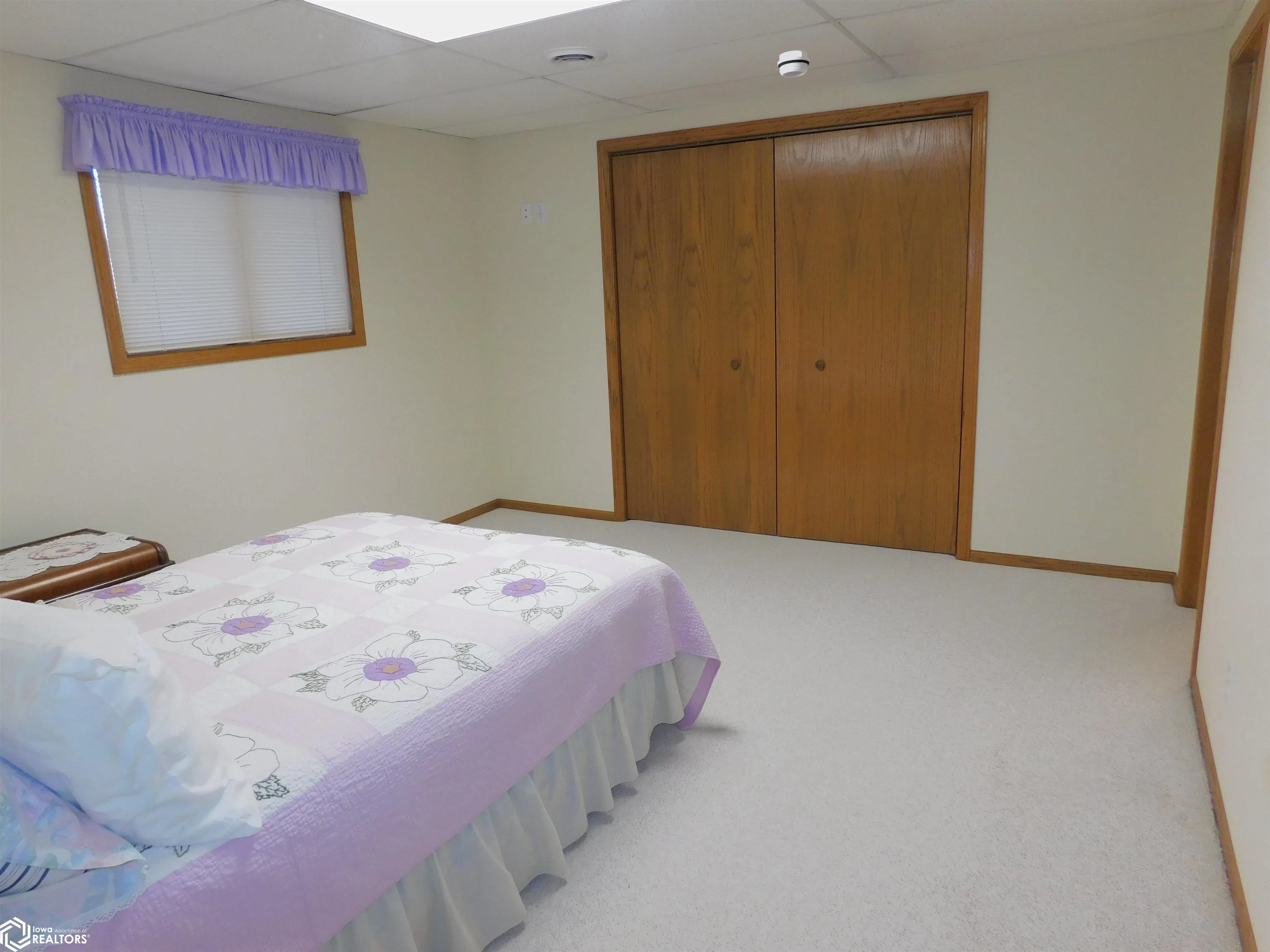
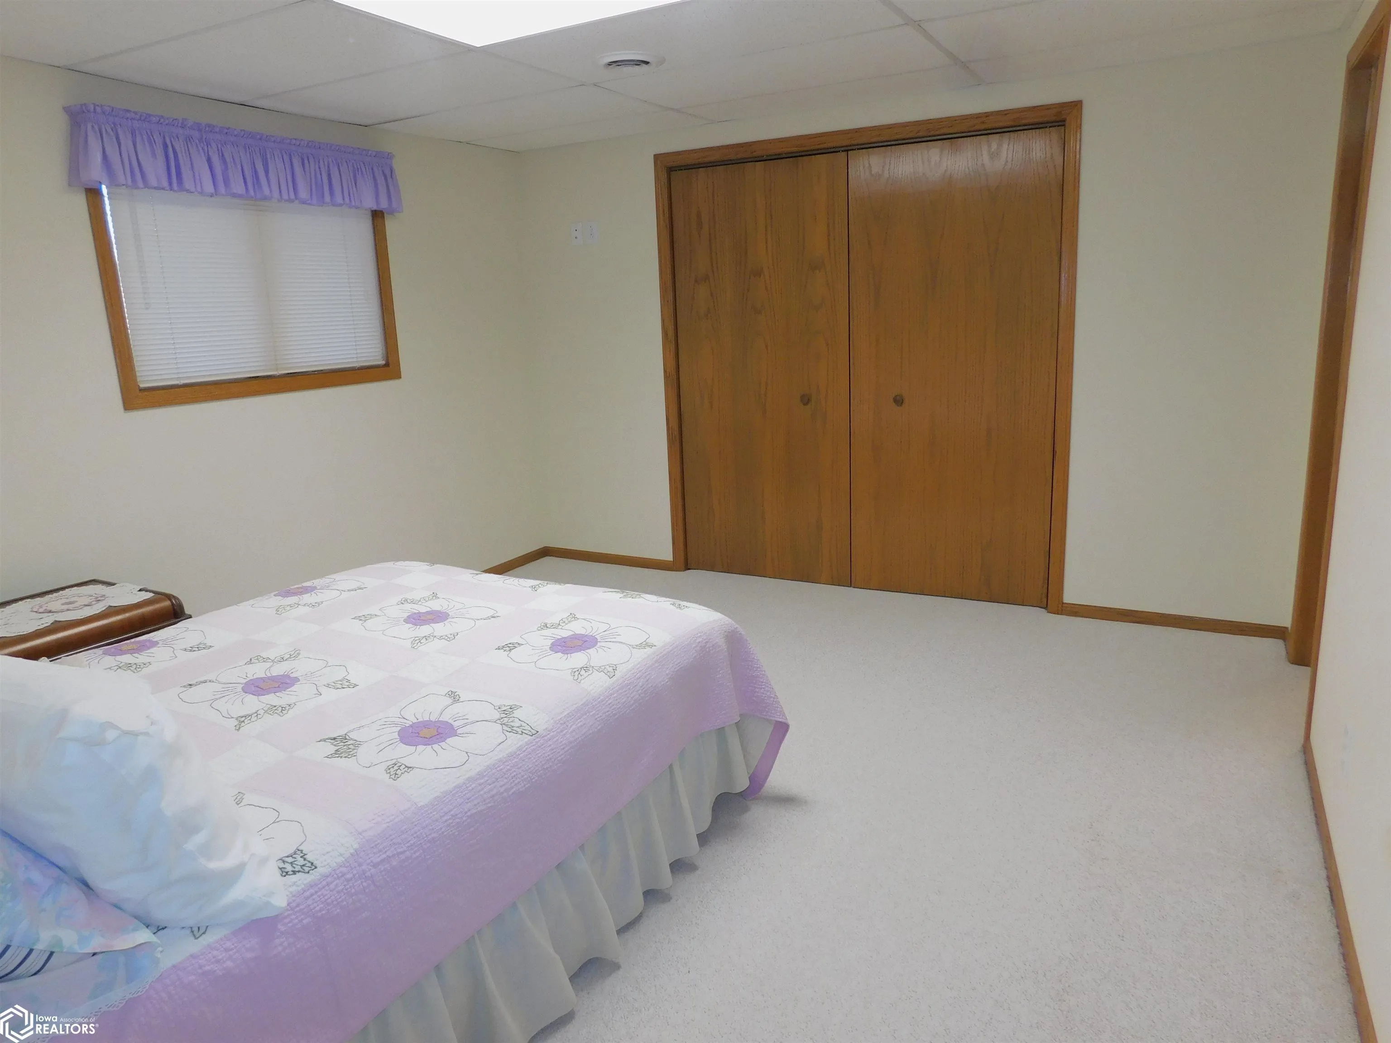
- smoke detector [777,50,810,78]
